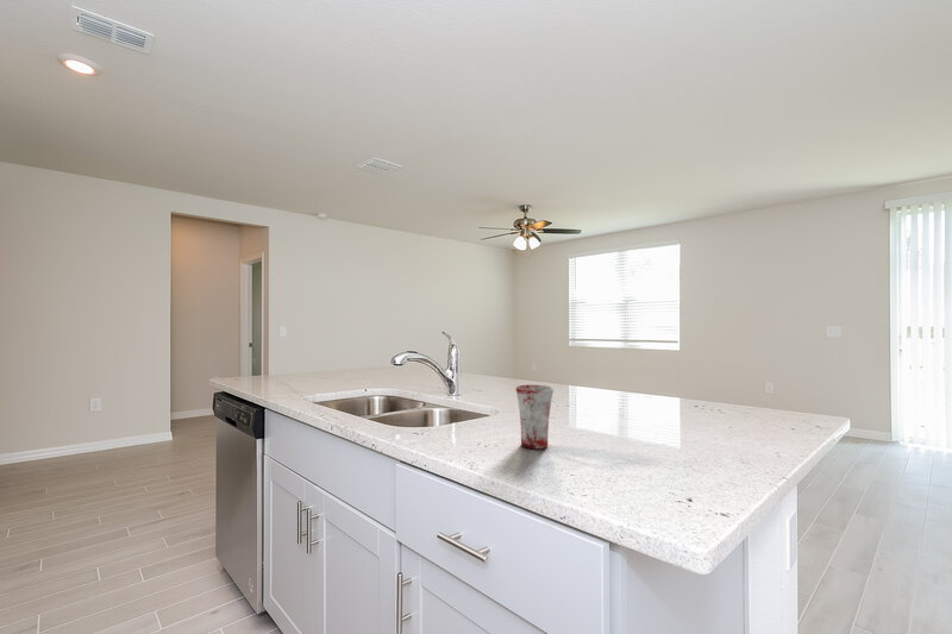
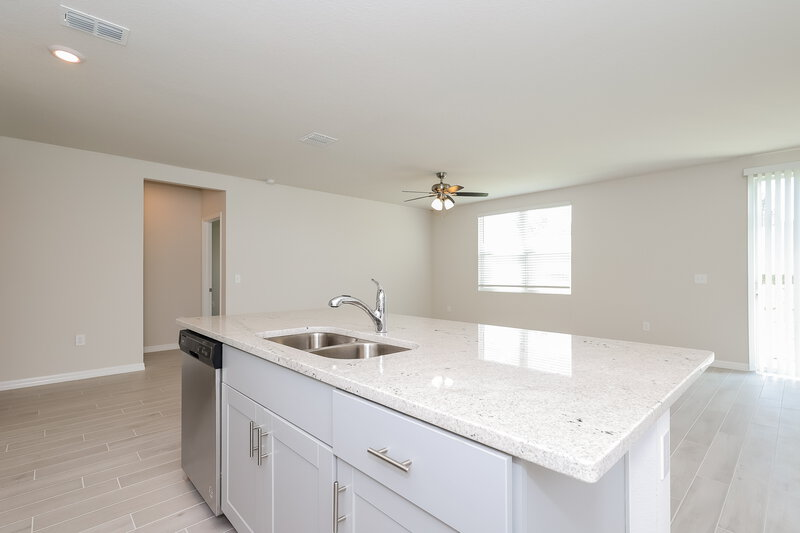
- mug [515,384,555,450]
